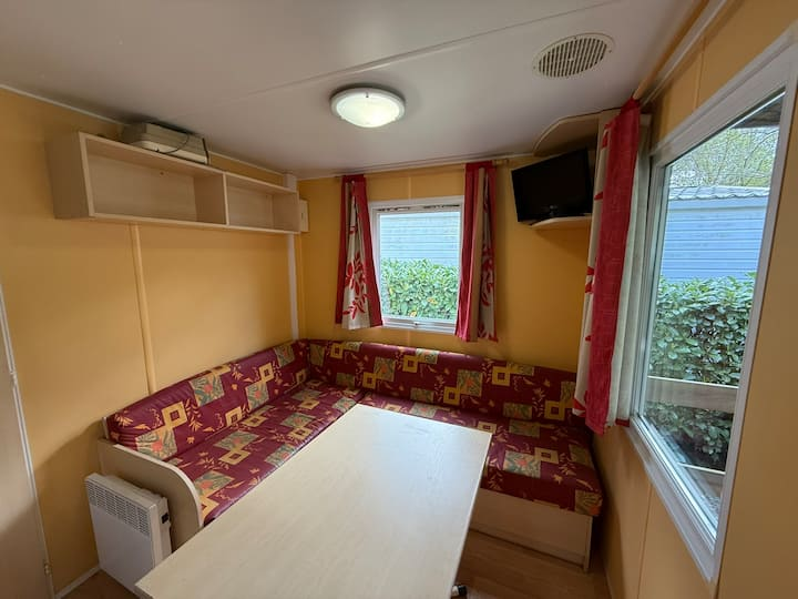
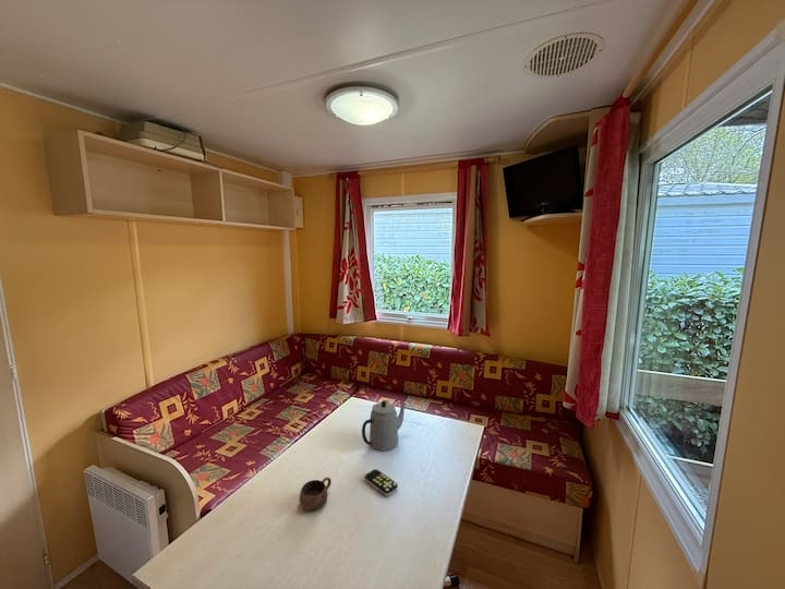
+ cup [299,477,333,513]
+ remote control [364,468,399,497]
+ teapot [361,400,407,452]
